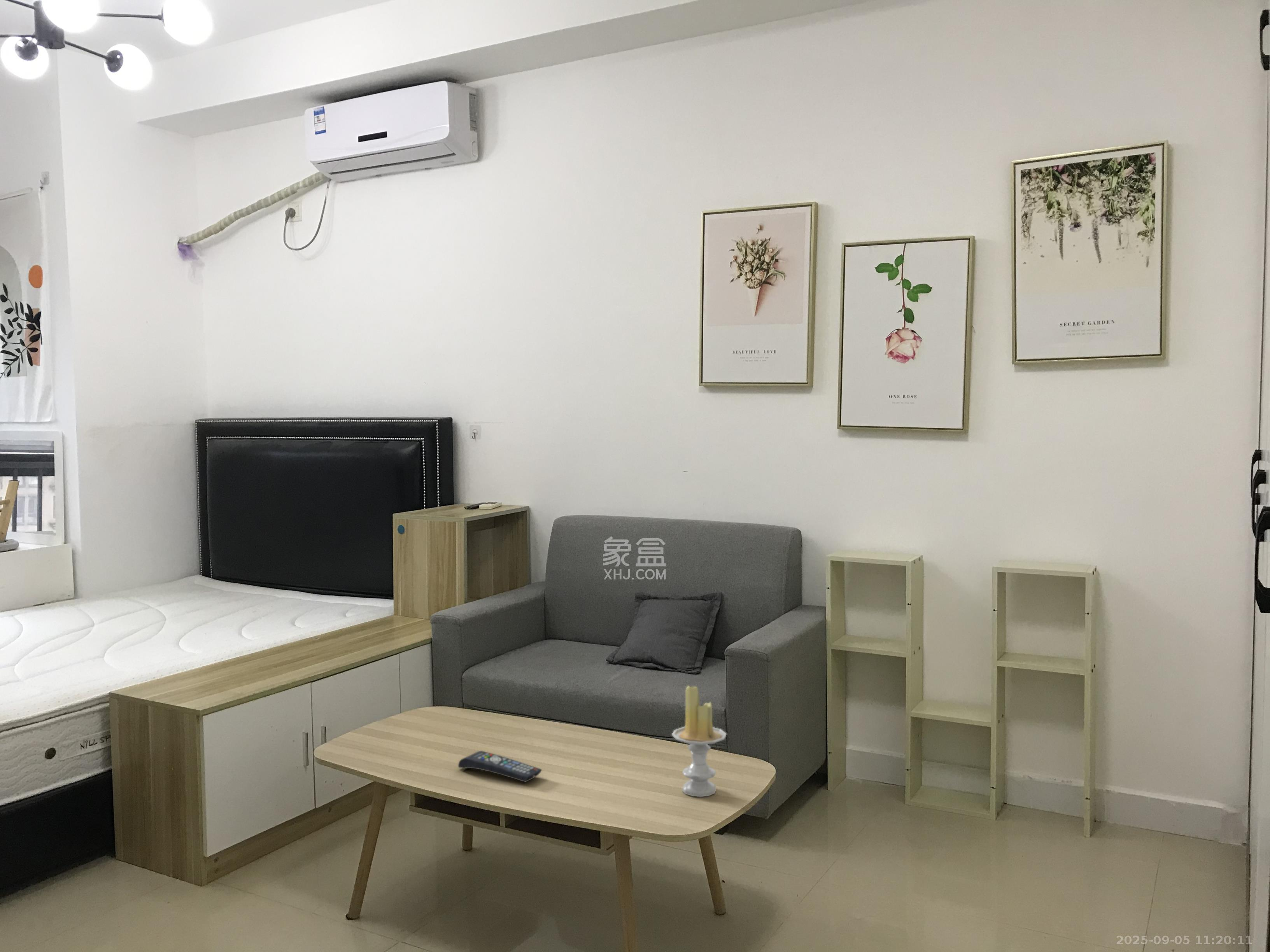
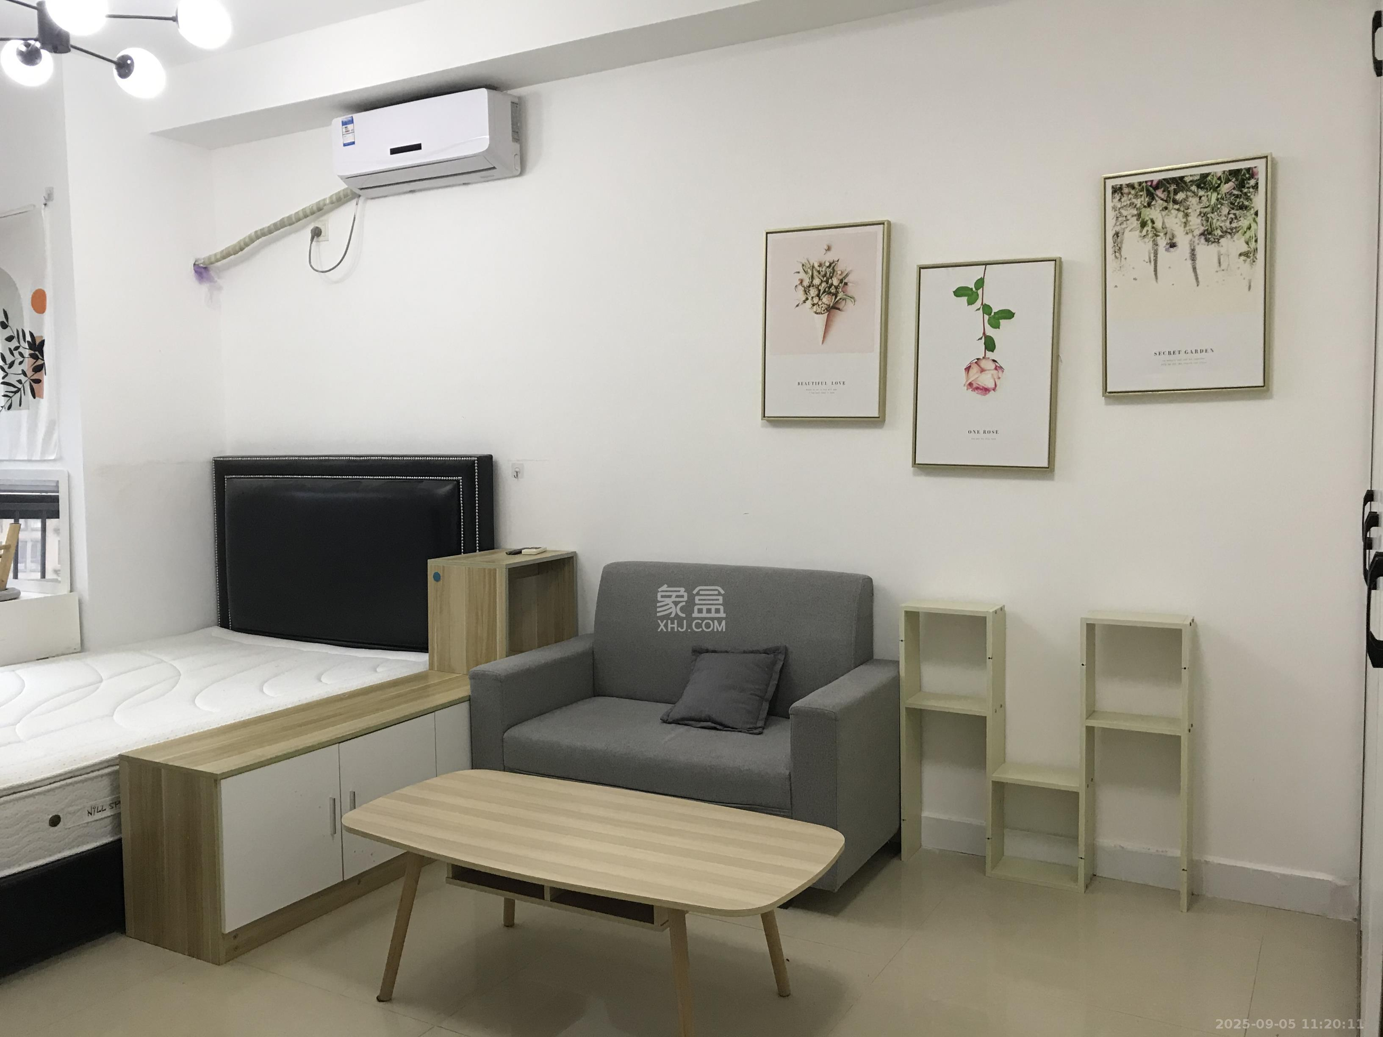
- remote control [458,751,542,782]
- candle [671,685,727,797]
